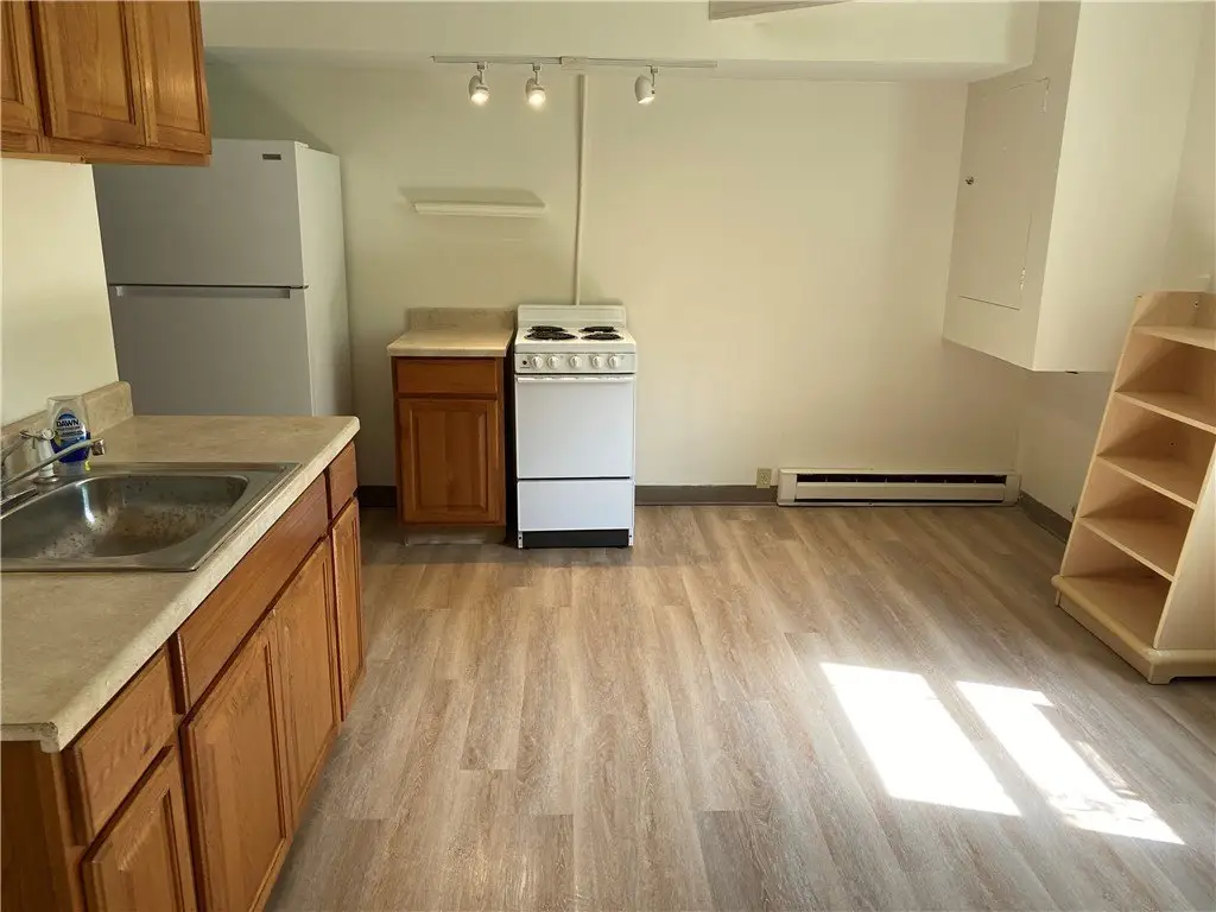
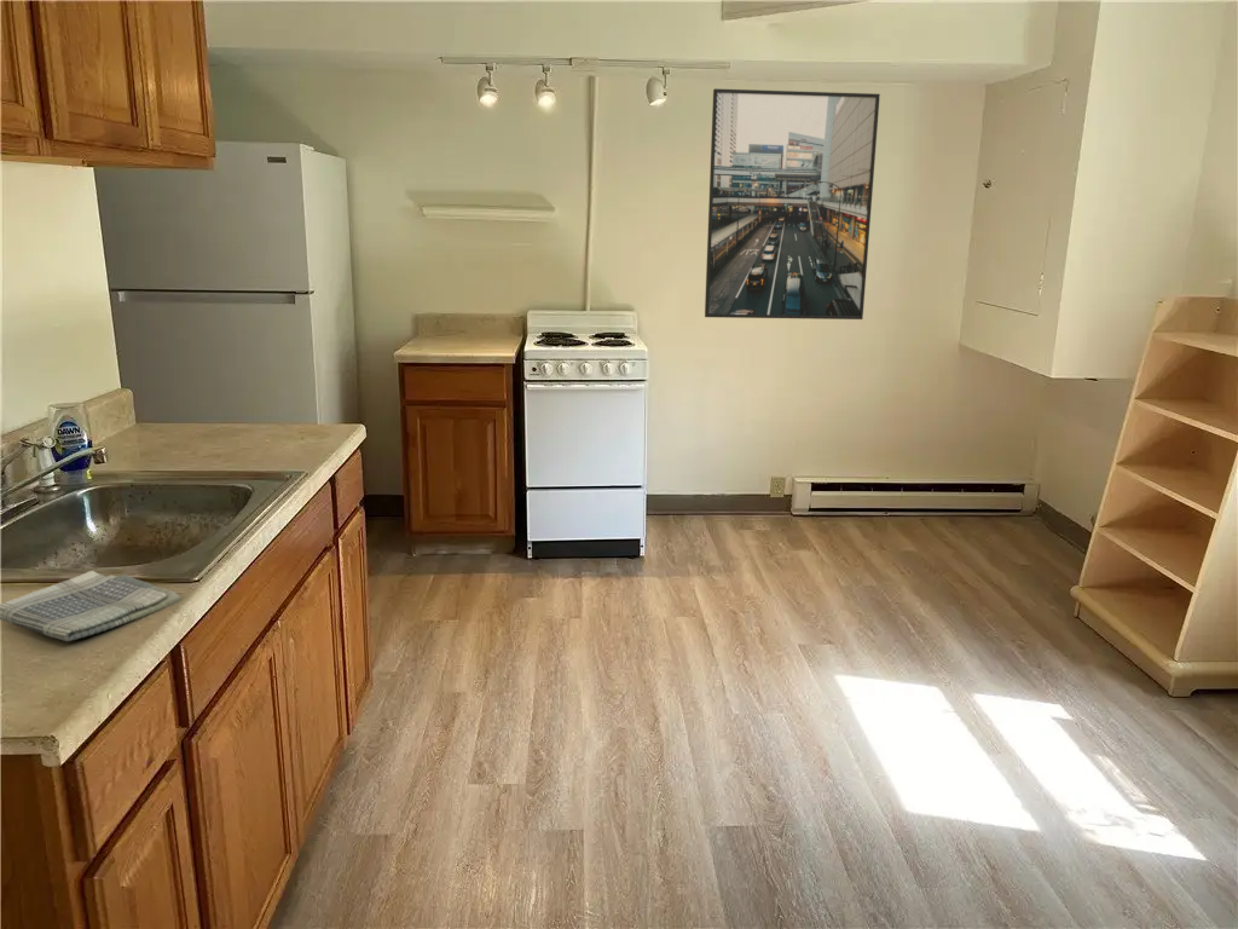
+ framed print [704,87,881,321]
+ dish towel [0,570,183,642]
